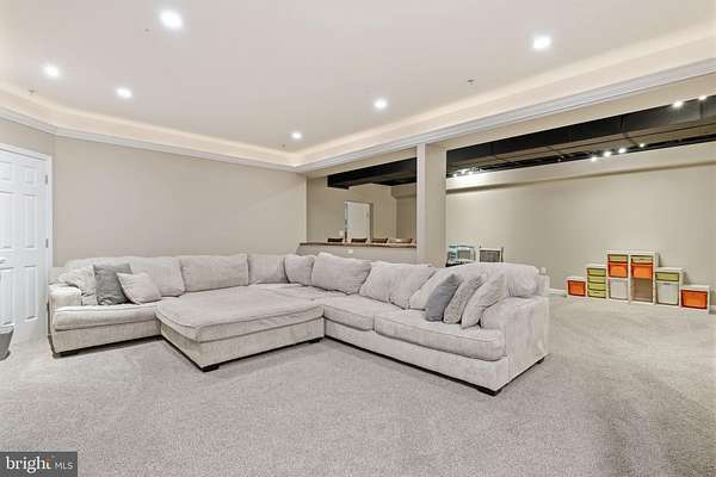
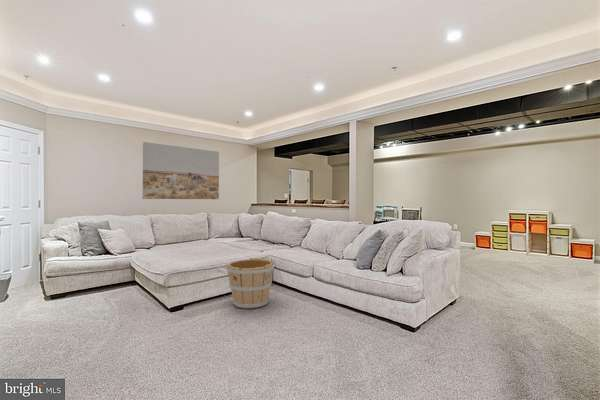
+ wall art [142,141,220,200]
+ wooden bucket [225,258,276,310]
